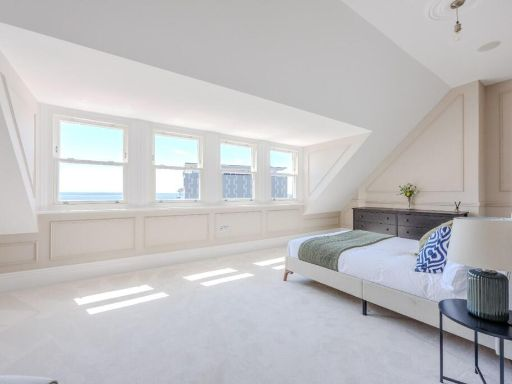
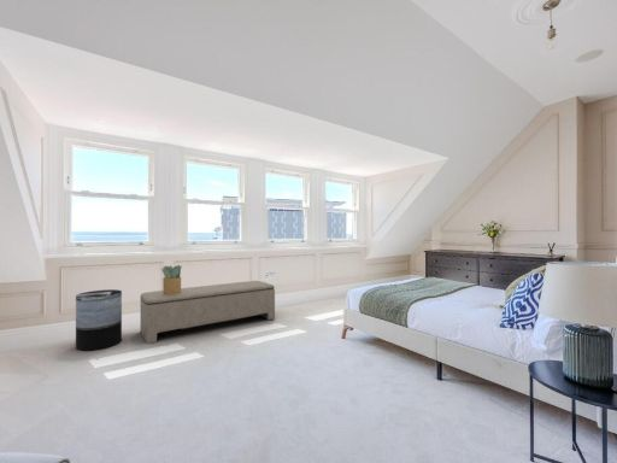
+ potted plant [160,264,183,294]
+ trash can [75,288,123,352]
+ bench [139,280,276,345]
